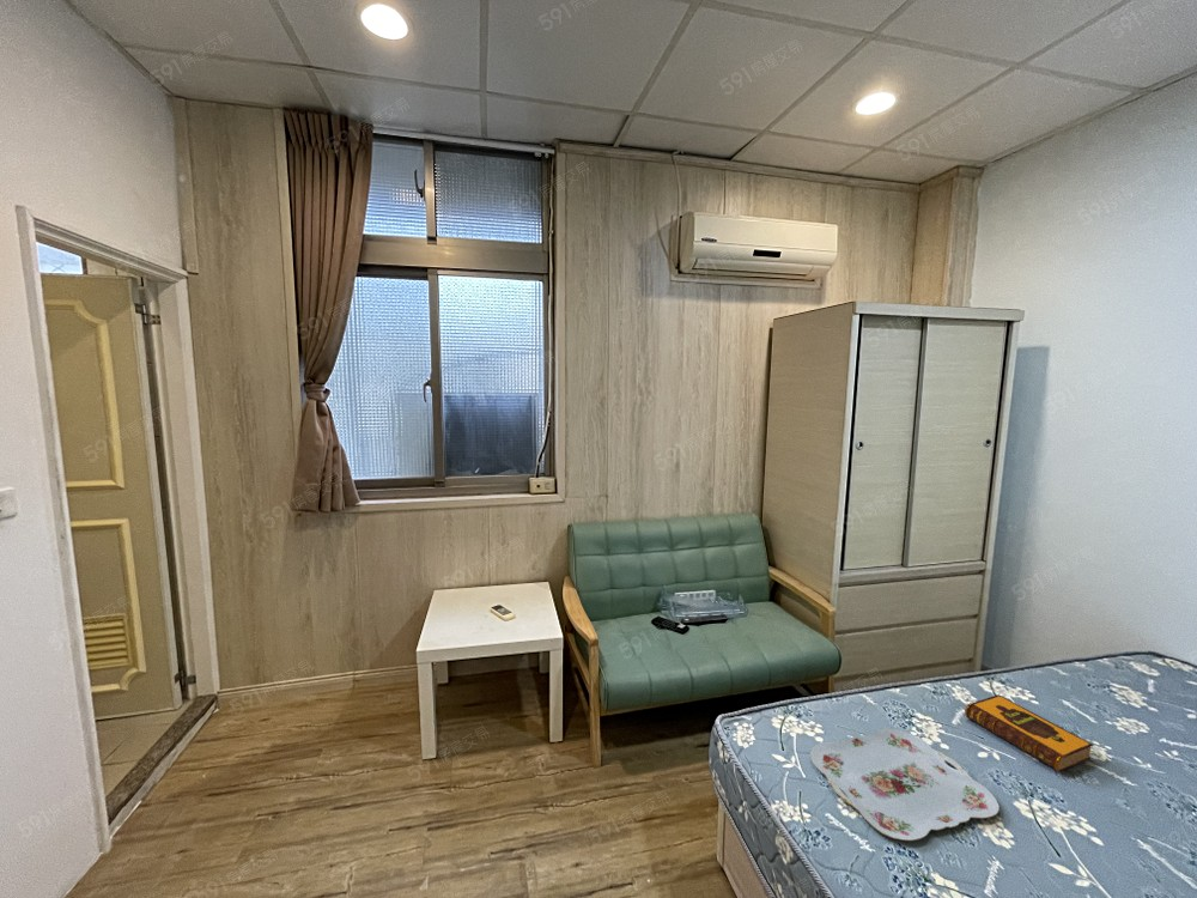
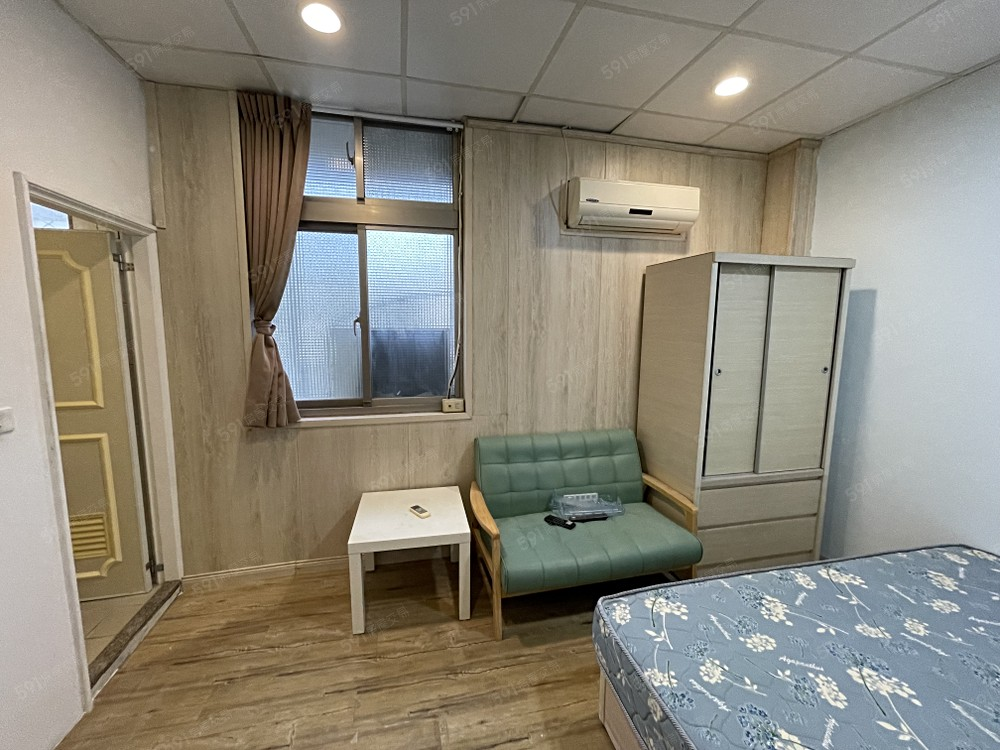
- hardback book [964,693,1094,773]
- serving tray [809,727,1001,842]
